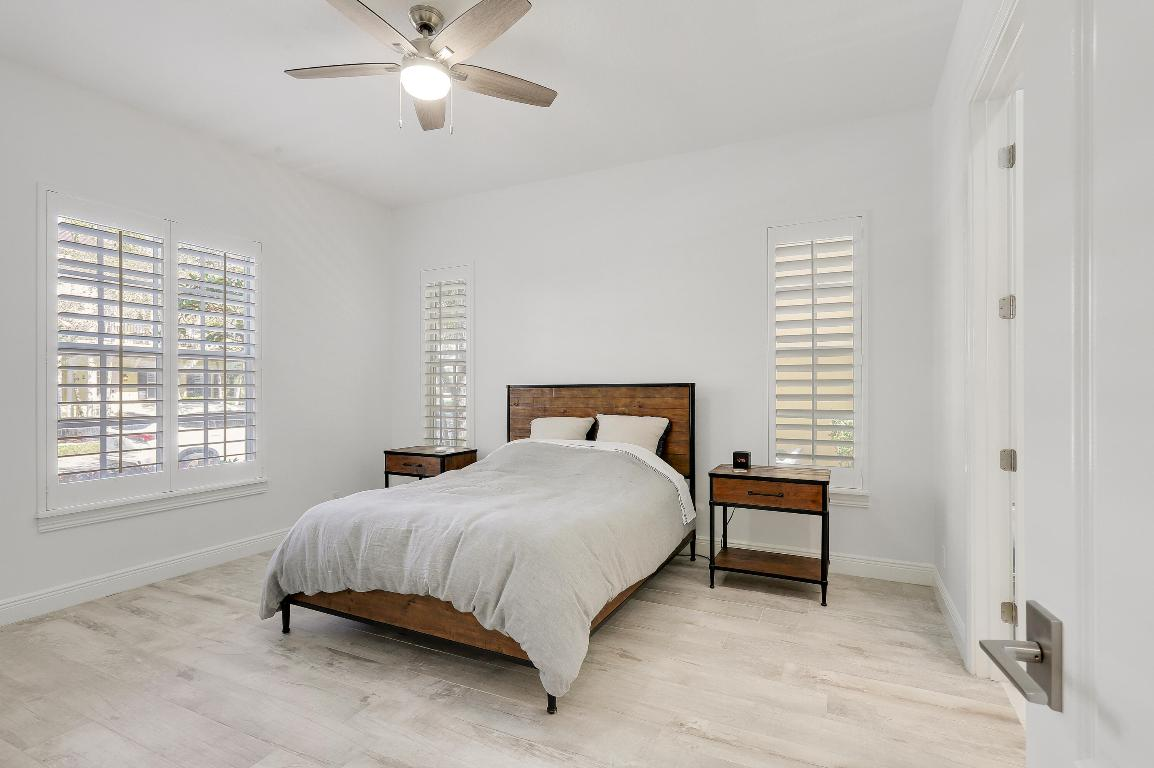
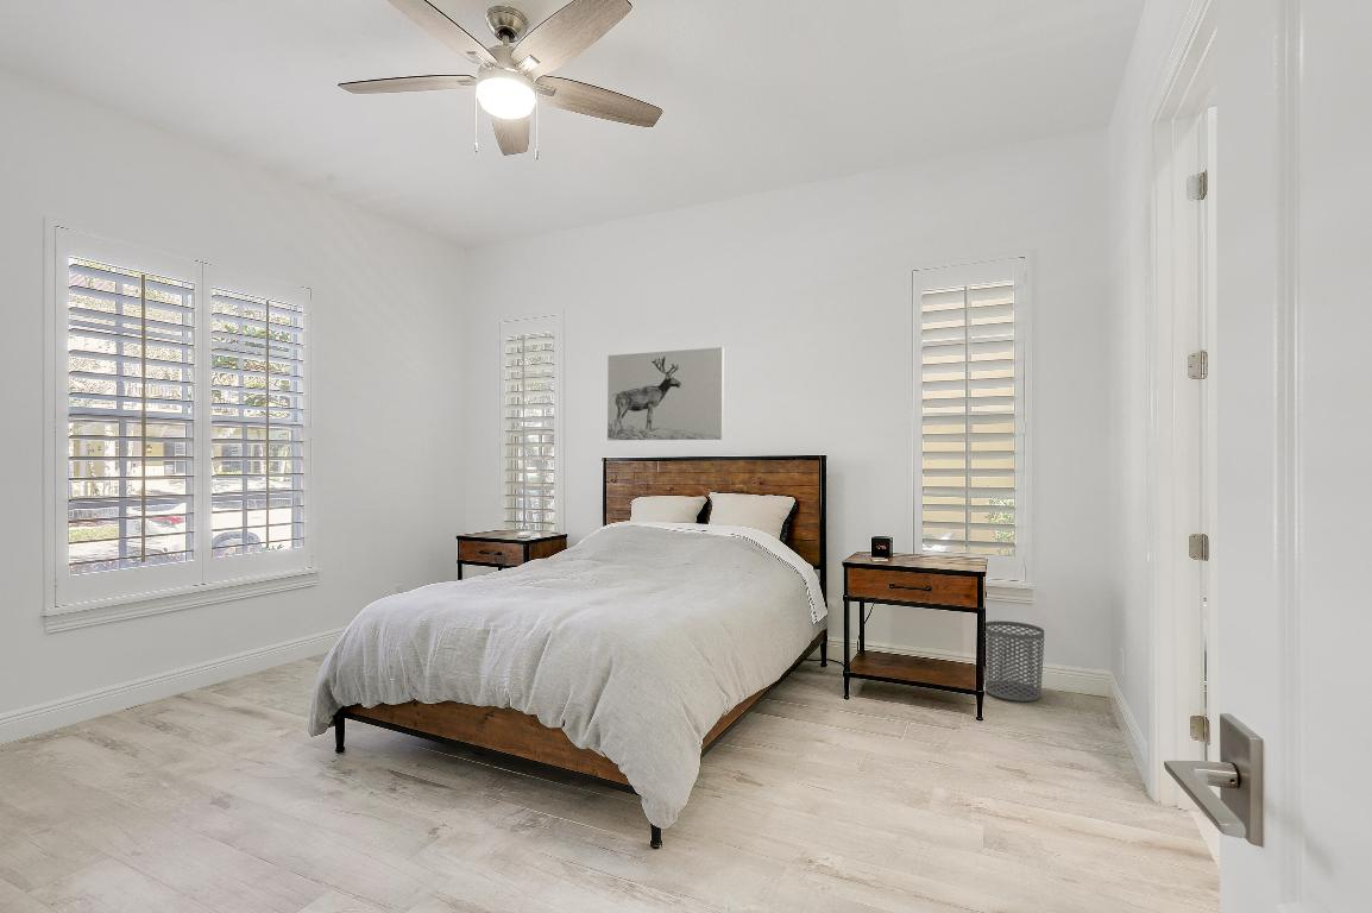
+ waste bin [983,619,1045,703]
+ wall art [606,346,725,441]
